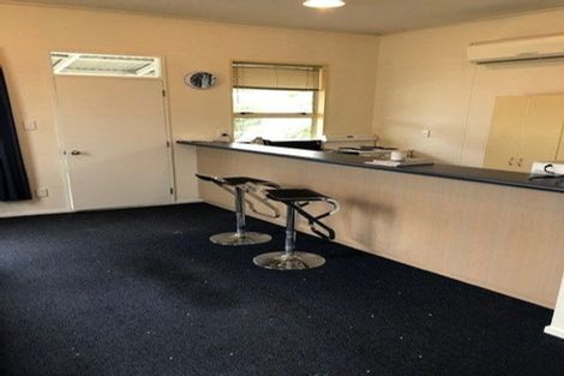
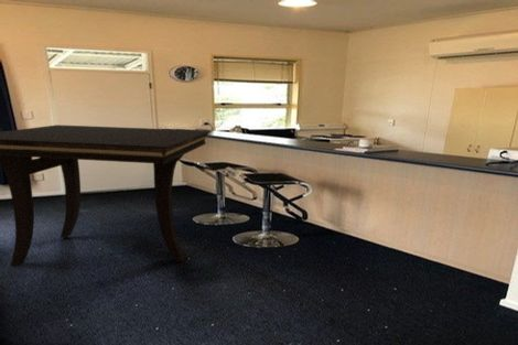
+ dining table [0,123,212,268]
